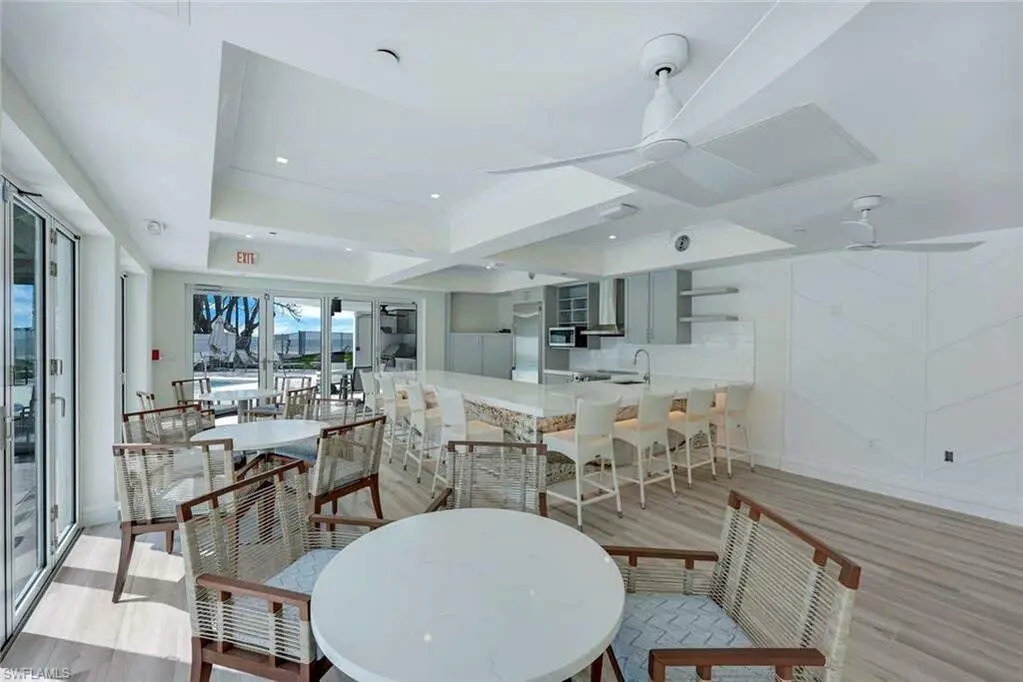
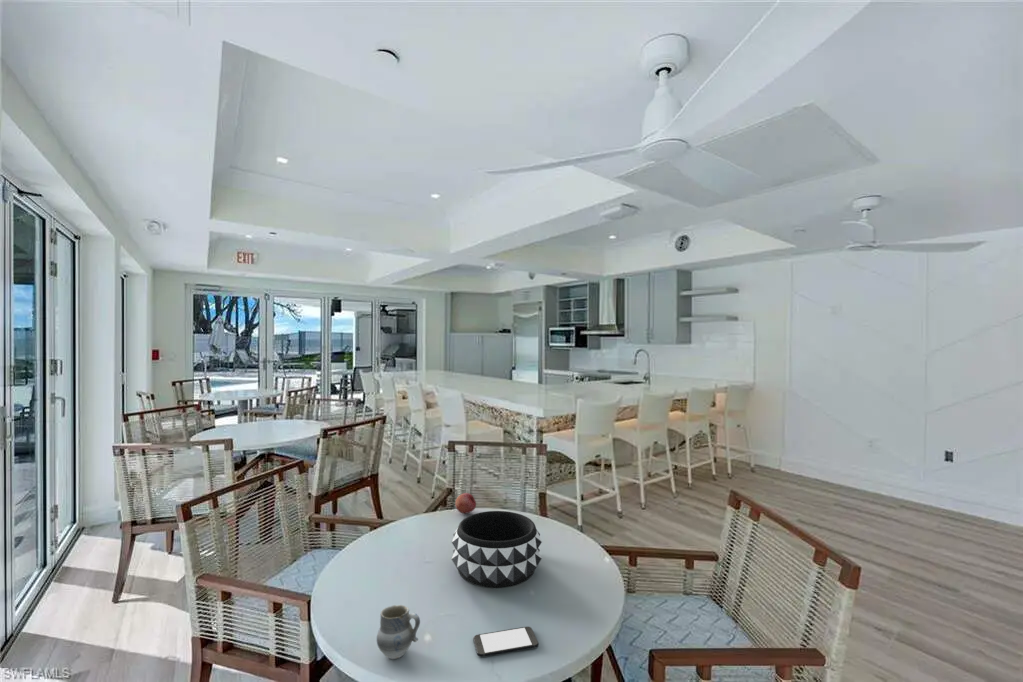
+ fruit [454,492,477,515]
+ decorative bowl [451,510,543,589]
+ smartphone [472,626,539,658]
+ cup [376,604,421,660]
